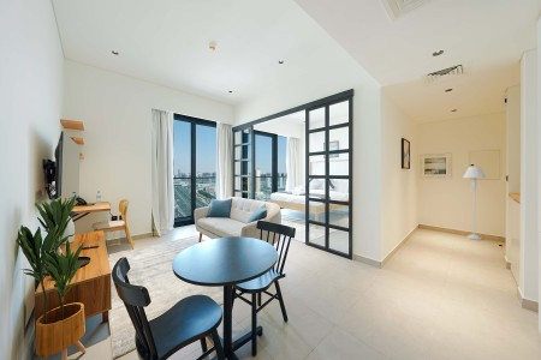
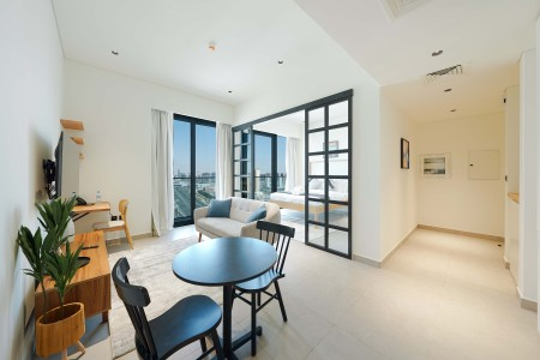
- floor lamp [462,166,488,241]
